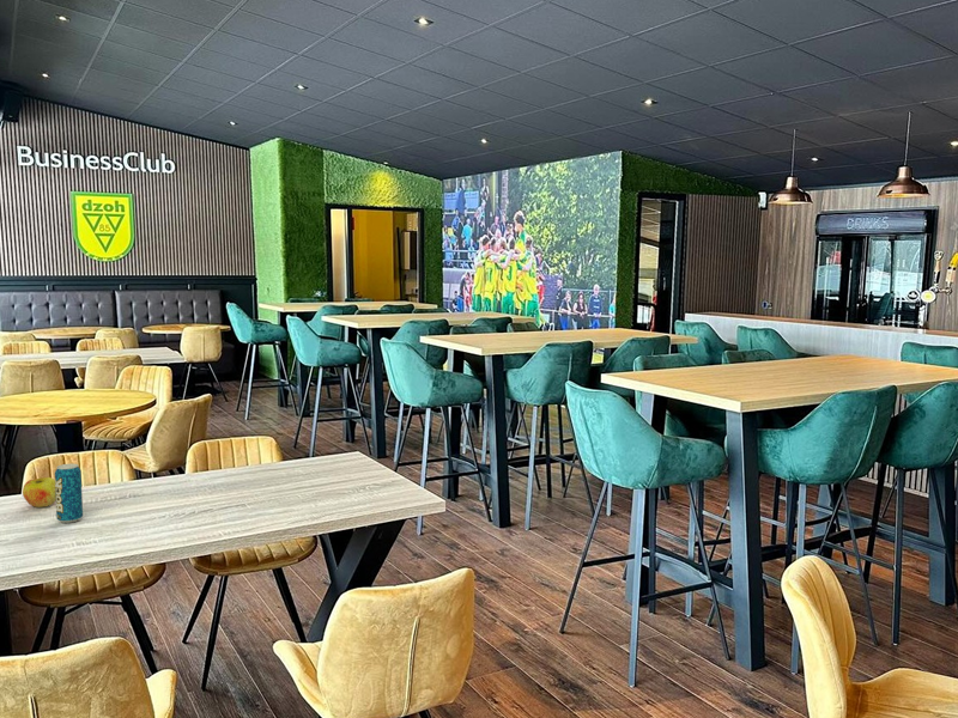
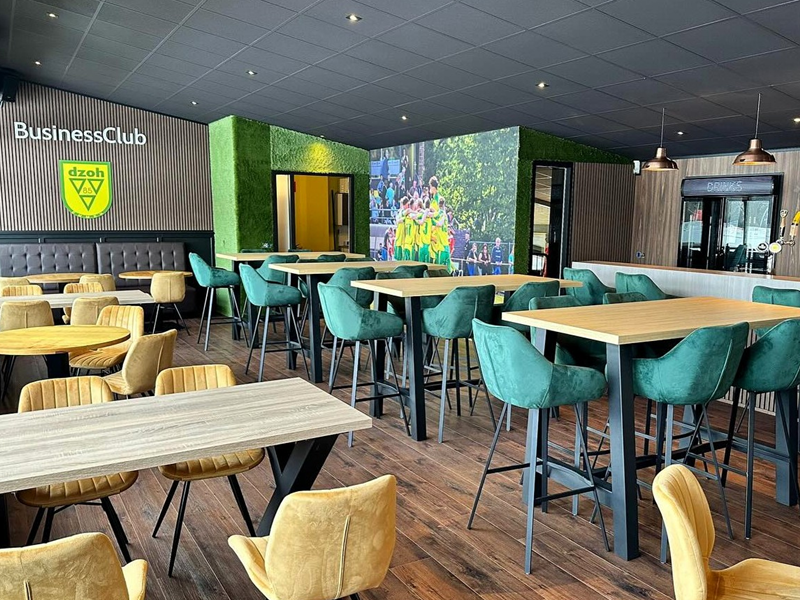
- apple [22,476,56,509]
- beverage can [54,463,84,524]
